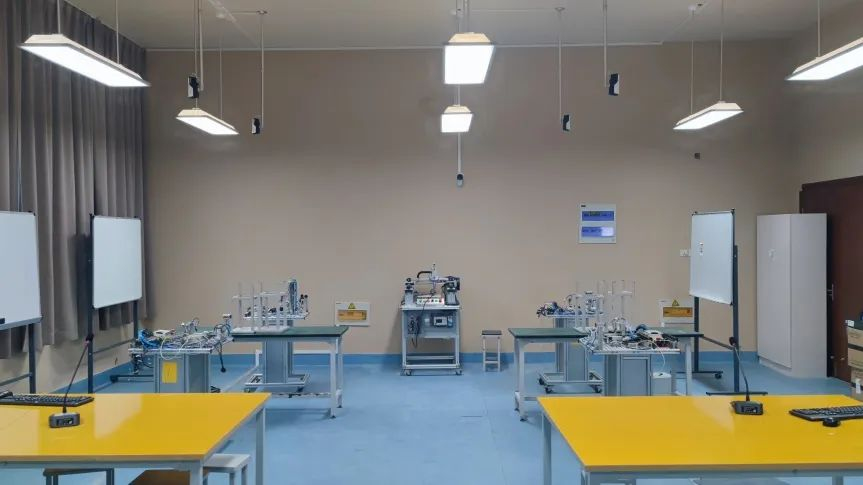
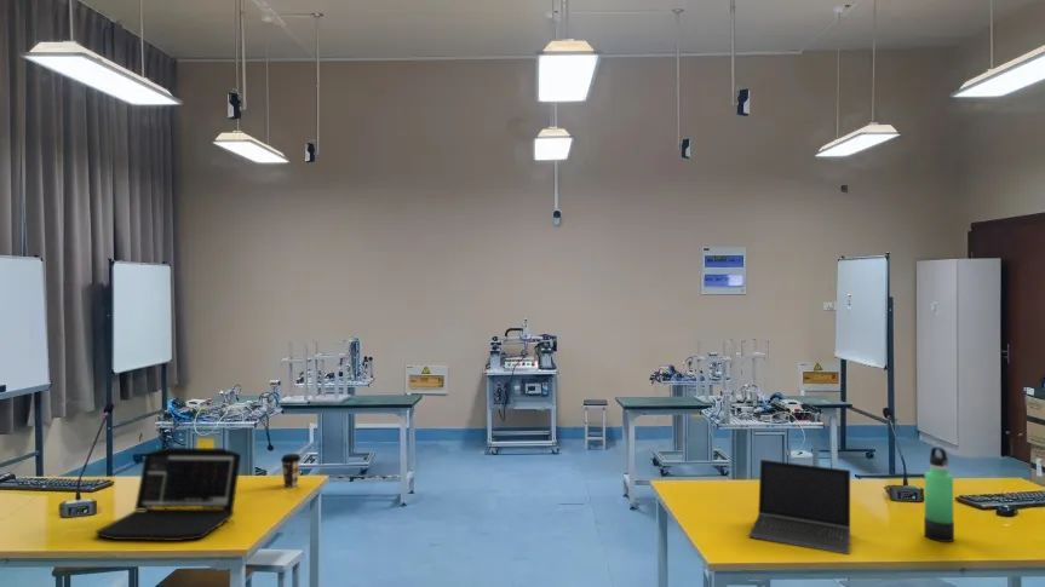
+ laptop computer [748,459,851,556]
+ thermos bottle [923,445,955,543]
+ coffee cup [280,453,302,488]
+ laptop [94,447,242,542]
